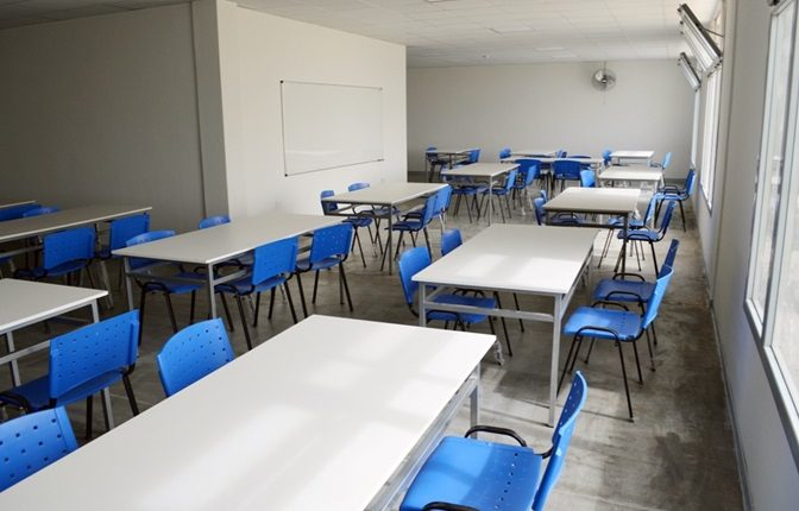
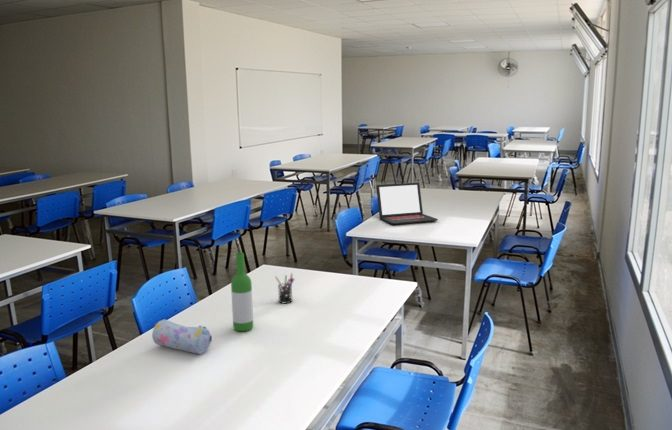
+ wine bottle [230,251,254,332]
+ laptop [375,182,439,225]
+ pencil case [151,318,213,355]
+ pen holder [274,272,295,304]
